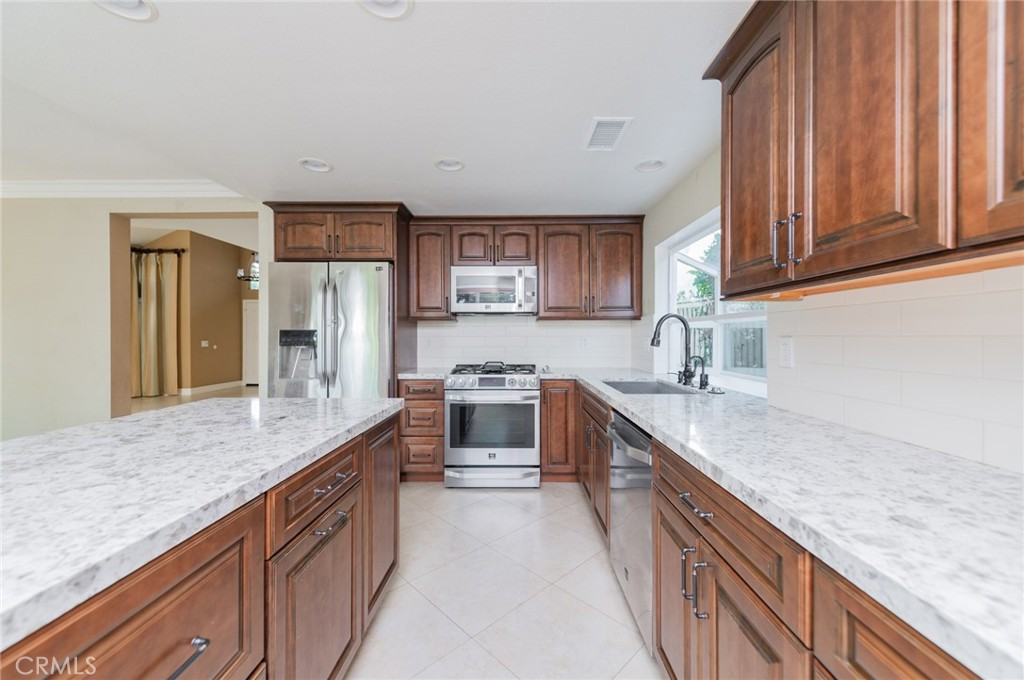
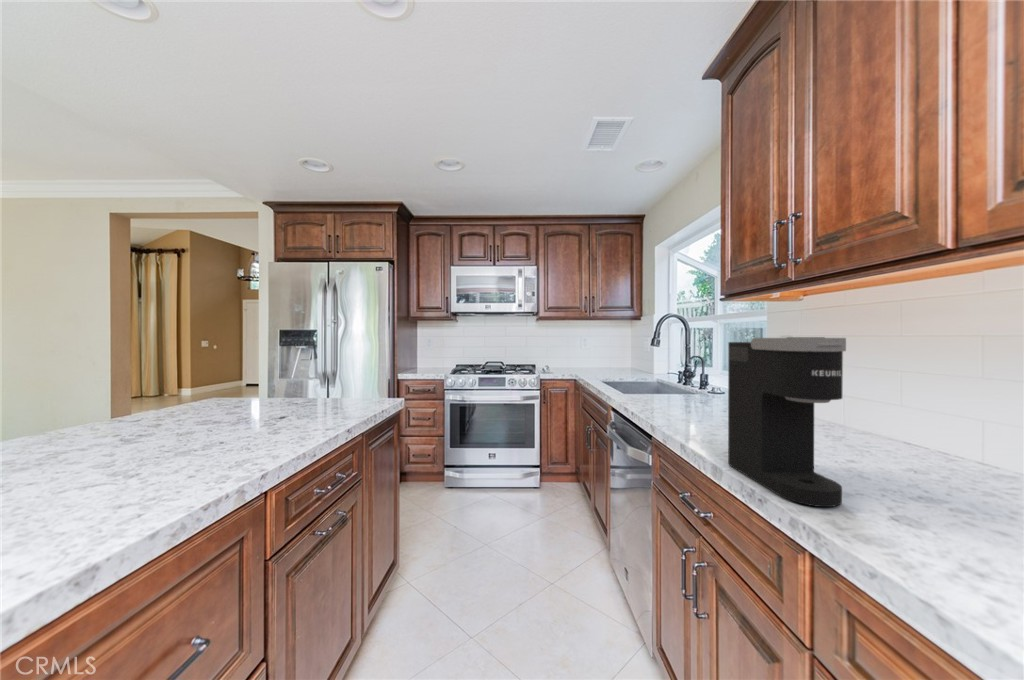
+ coffee maker [727,336,847,508]
